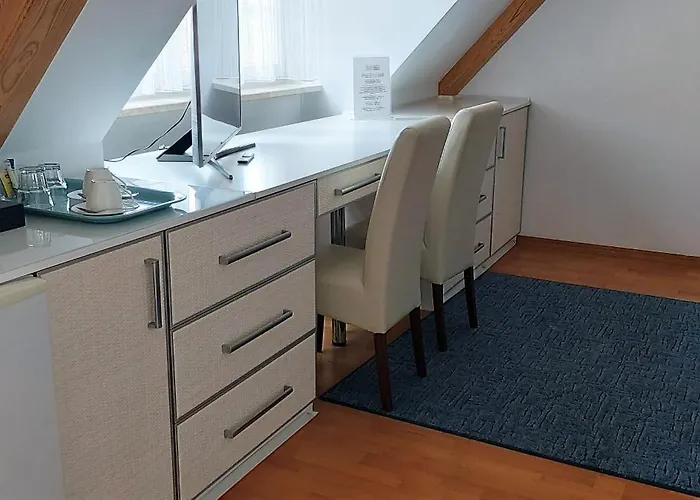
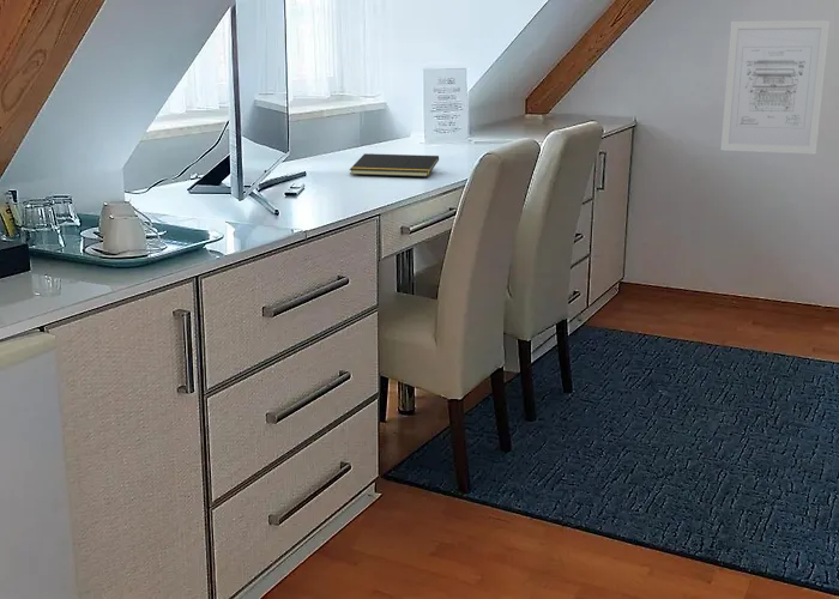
+ notepad [349,152,440,179]
+ wall art [719,19,831,156]
